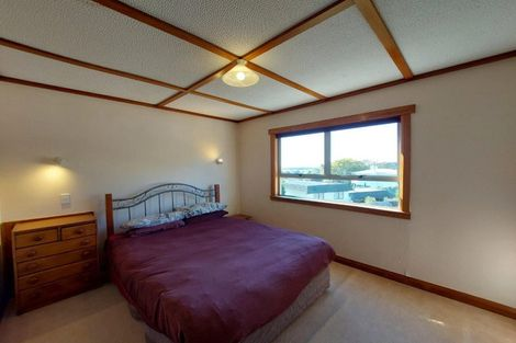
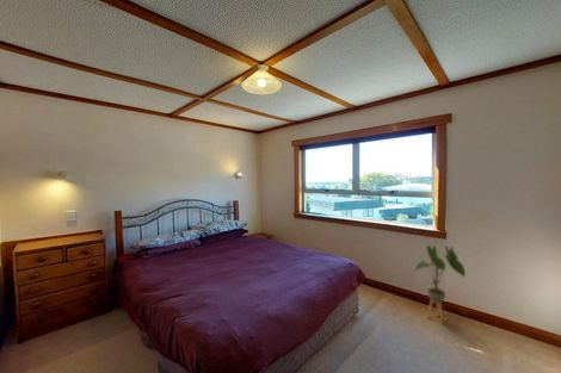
+ house plant [412,244,467,324]
